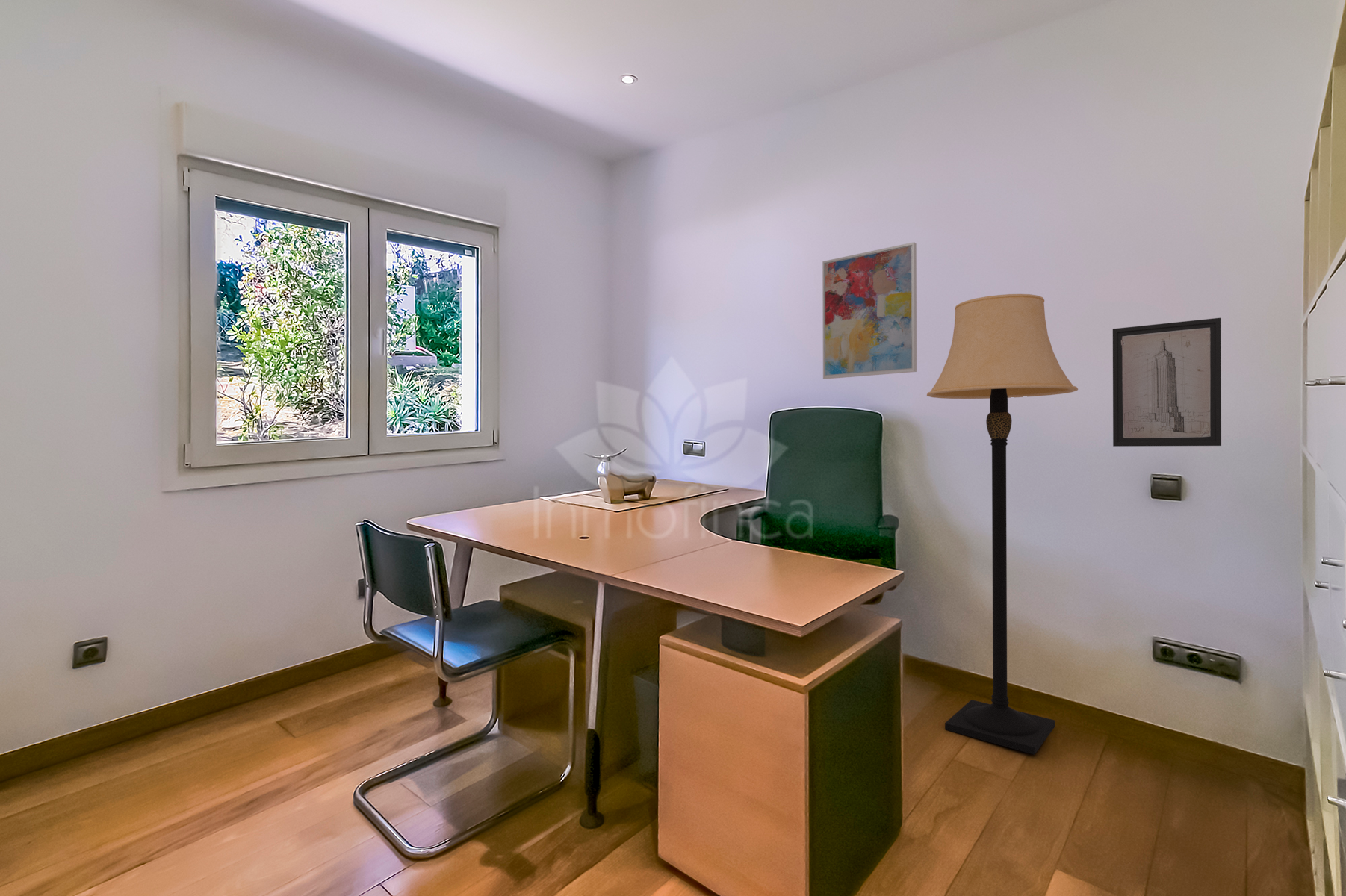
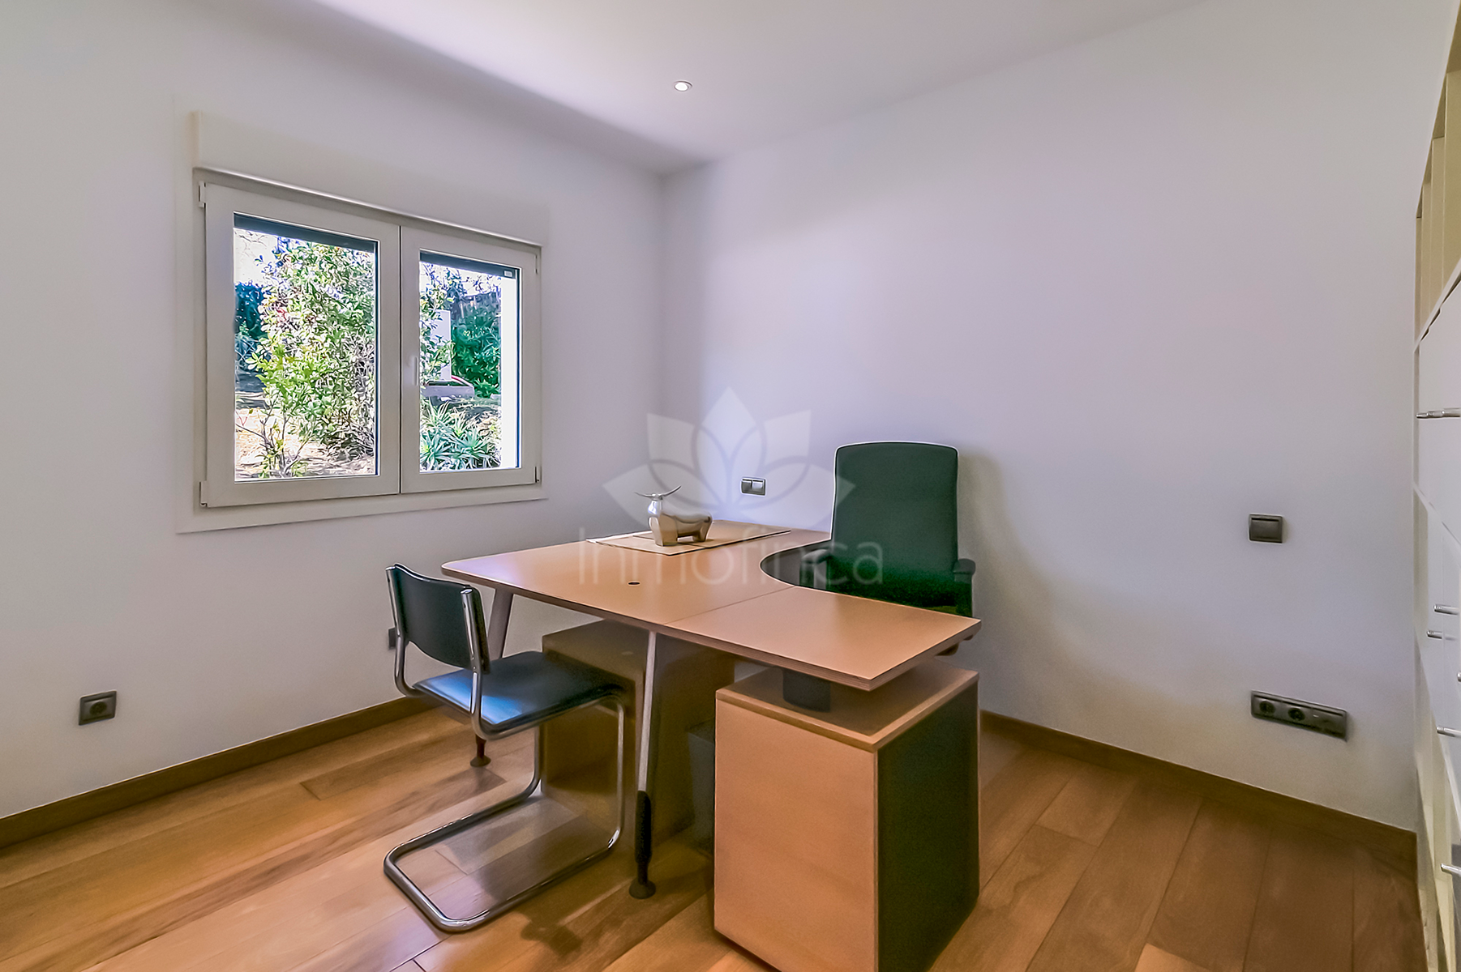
- wall art [1112,317,1222,447]
- lamp [926,293,1079,756]
- wall art [822,241,917,379]
